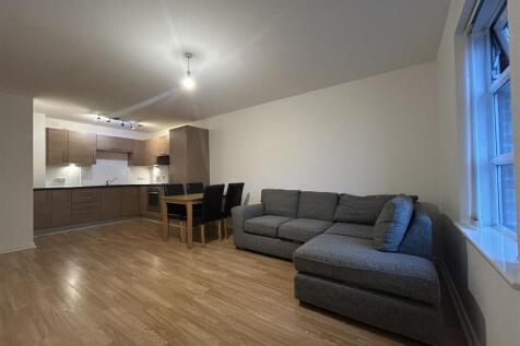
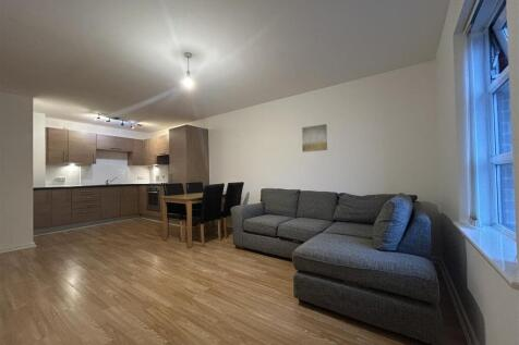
+ wall art [301,123,328,153]
